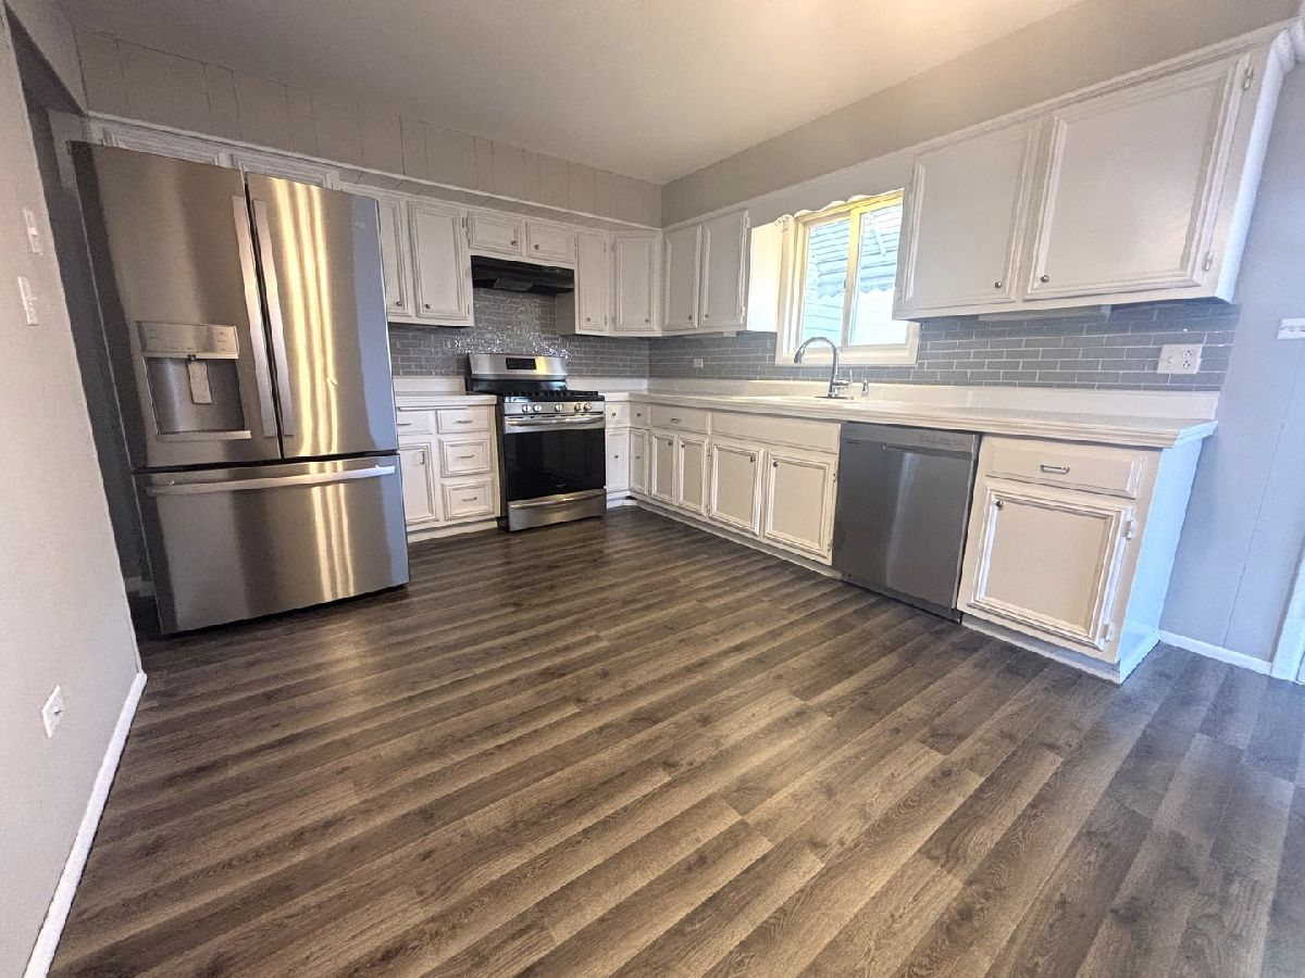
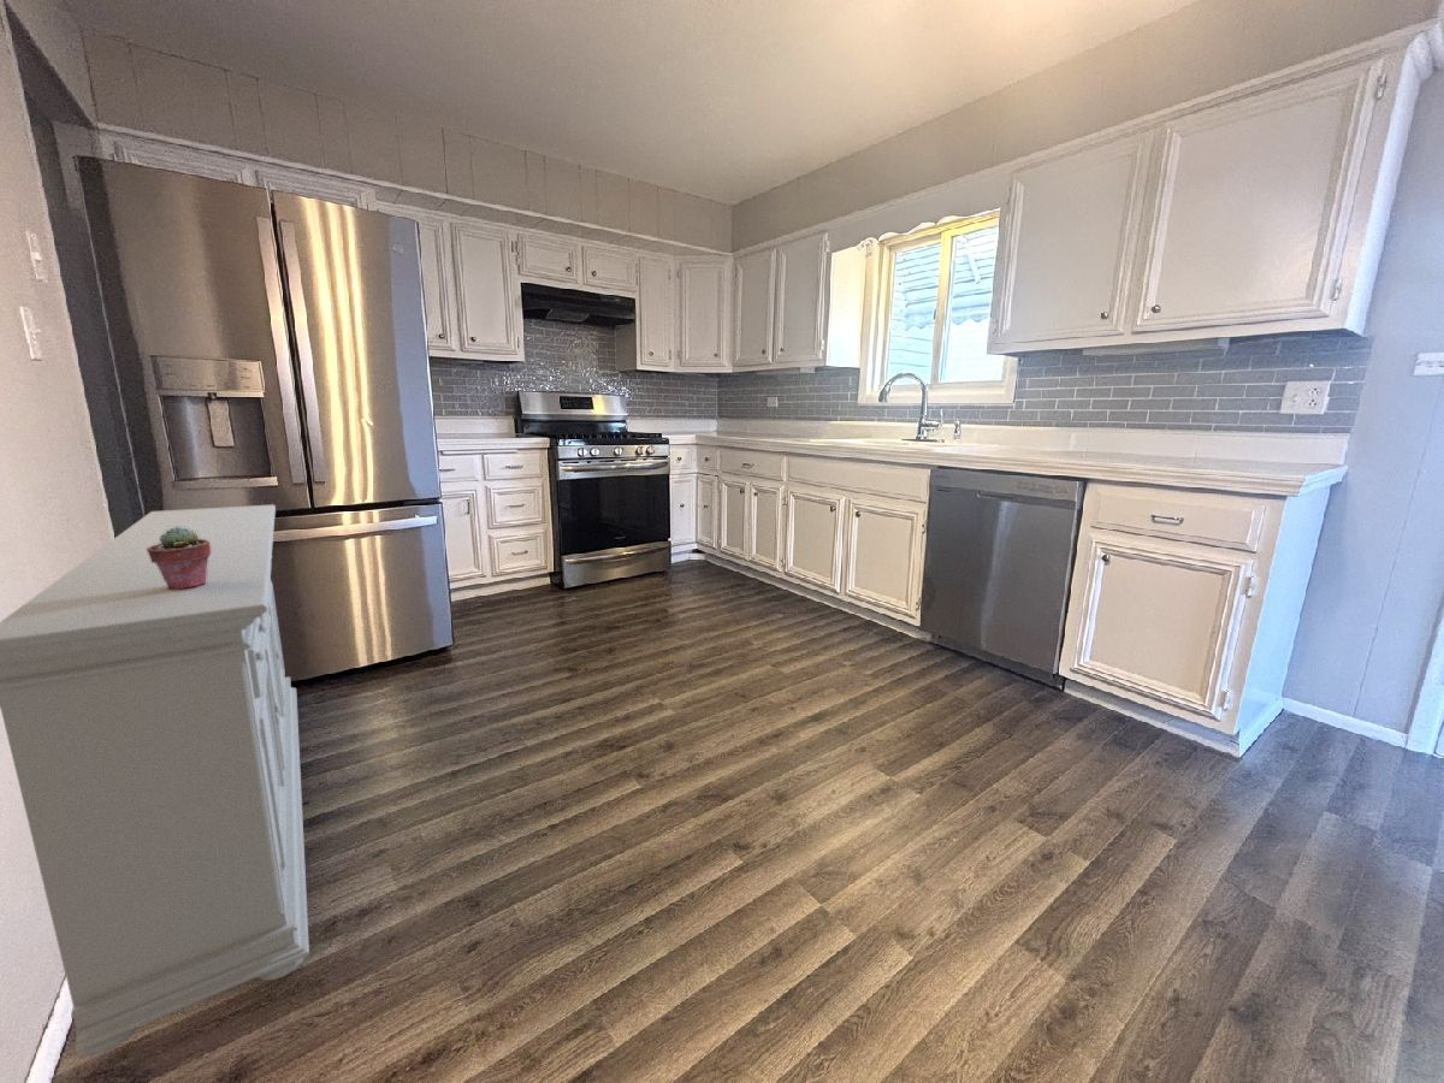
+ potted succulent [147,526,212,591]
+ sideboard [0,503,310,1058]
